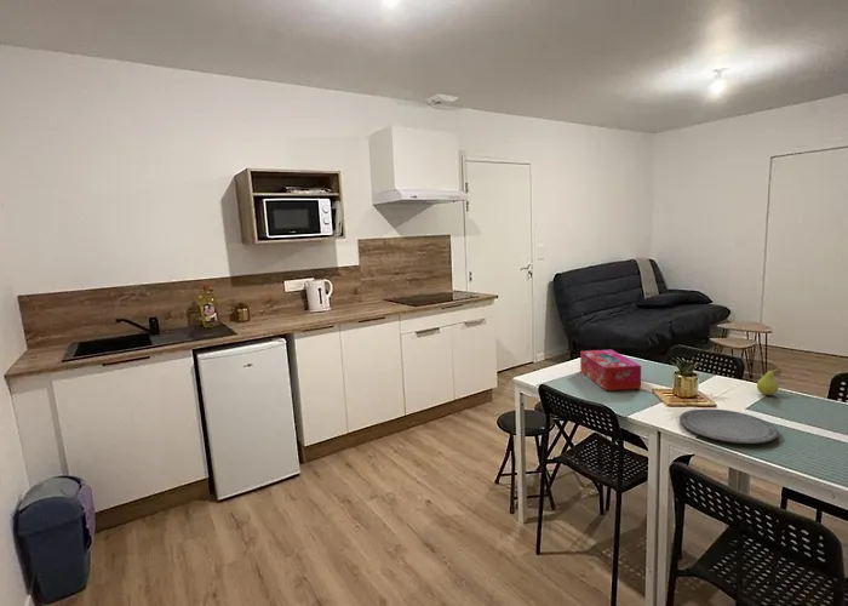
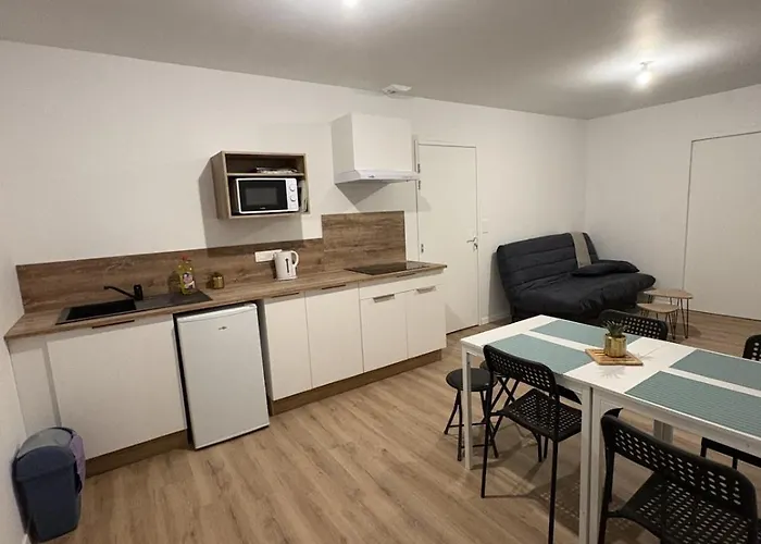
- fruit [756,366,784,396]
- tissue box [579,348,642,391]
- plate [678,407,779,445]
